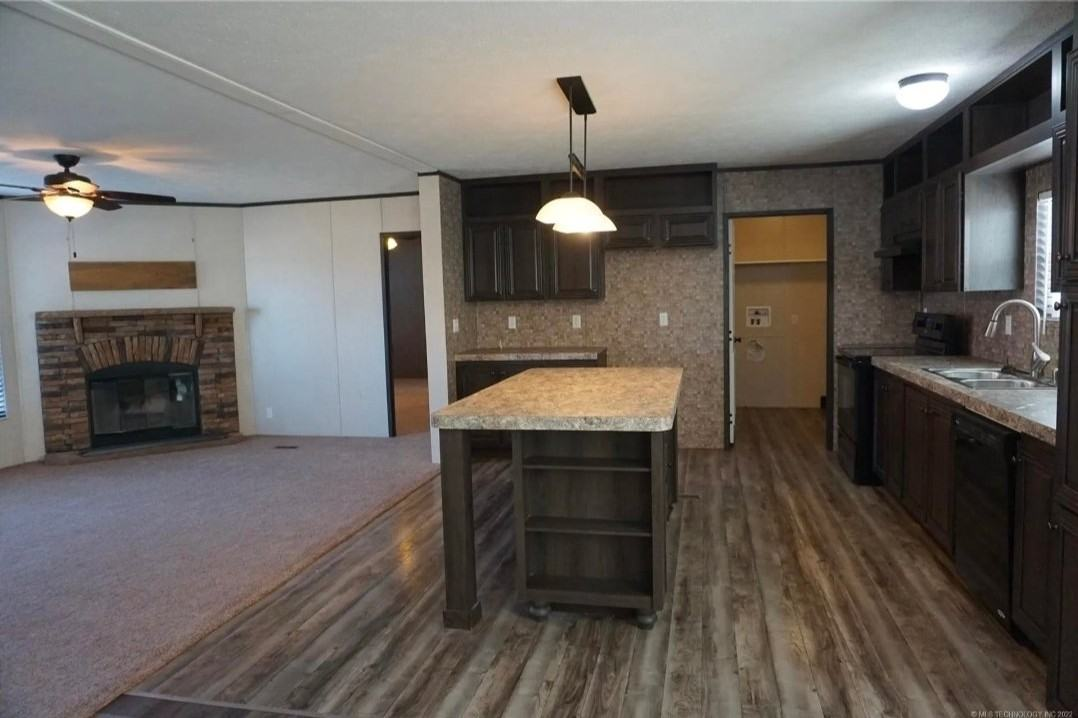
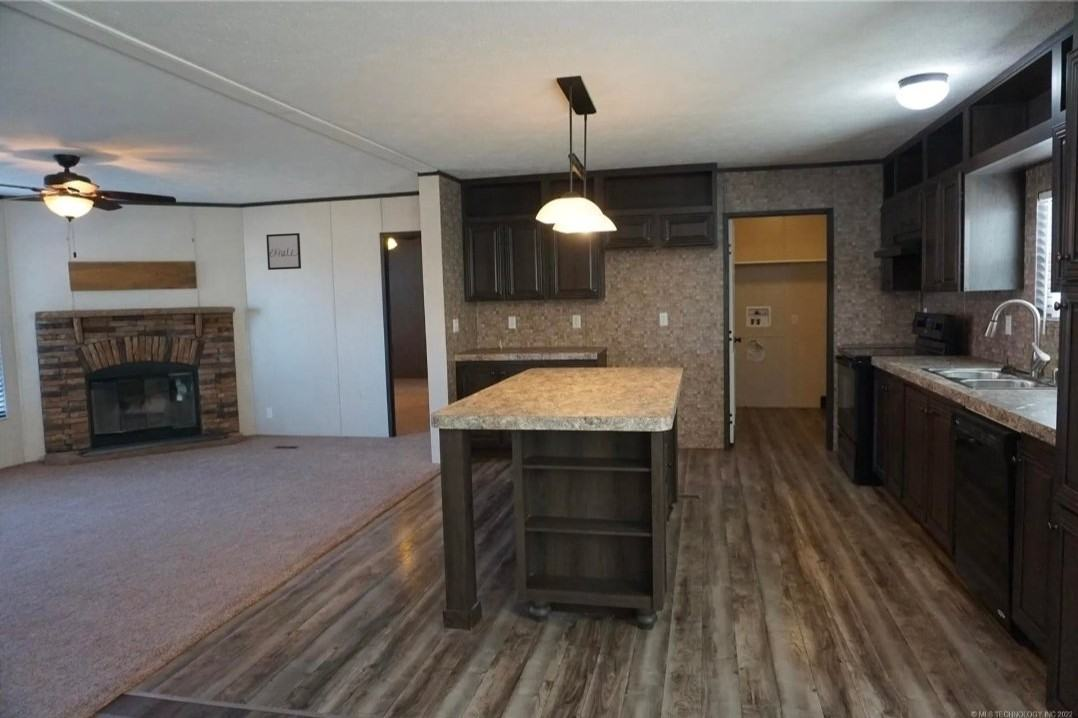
+ wall art [265,232,302,271]
